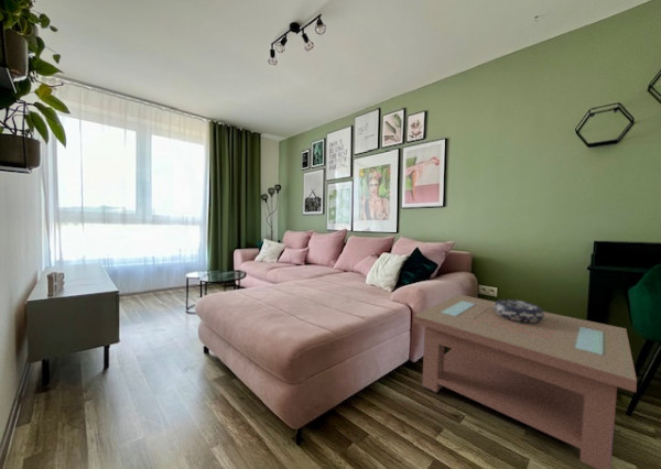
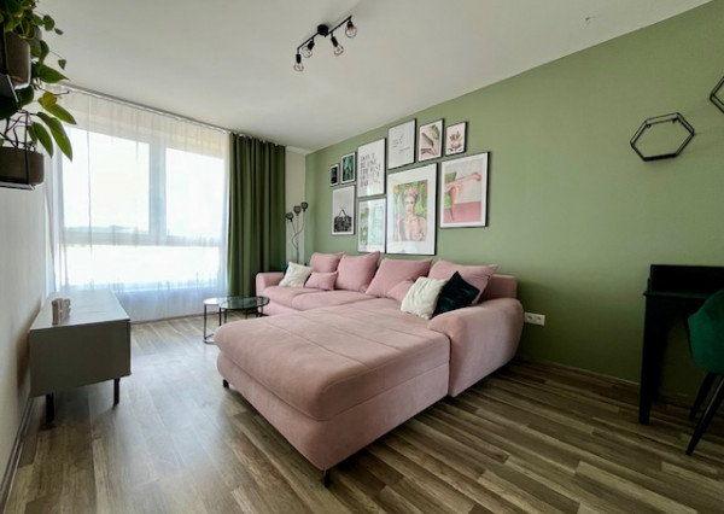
- coffee table [412,293,638,469]
- decorative bowl [494,298,544,323]
